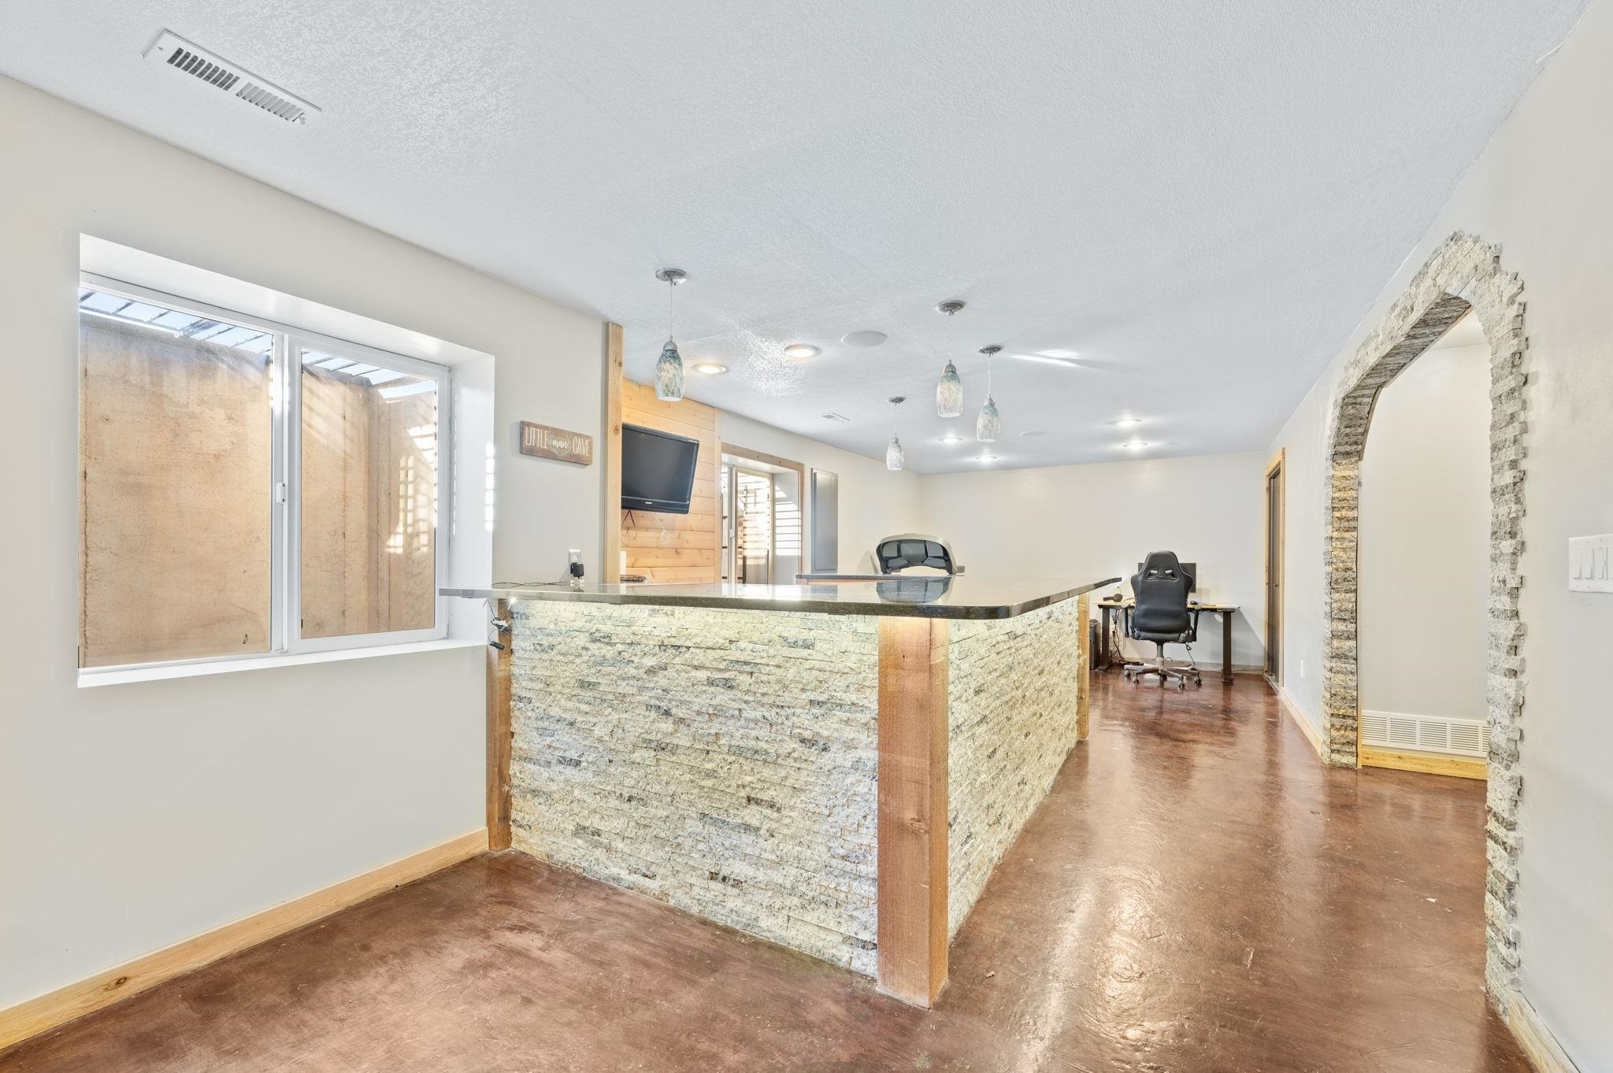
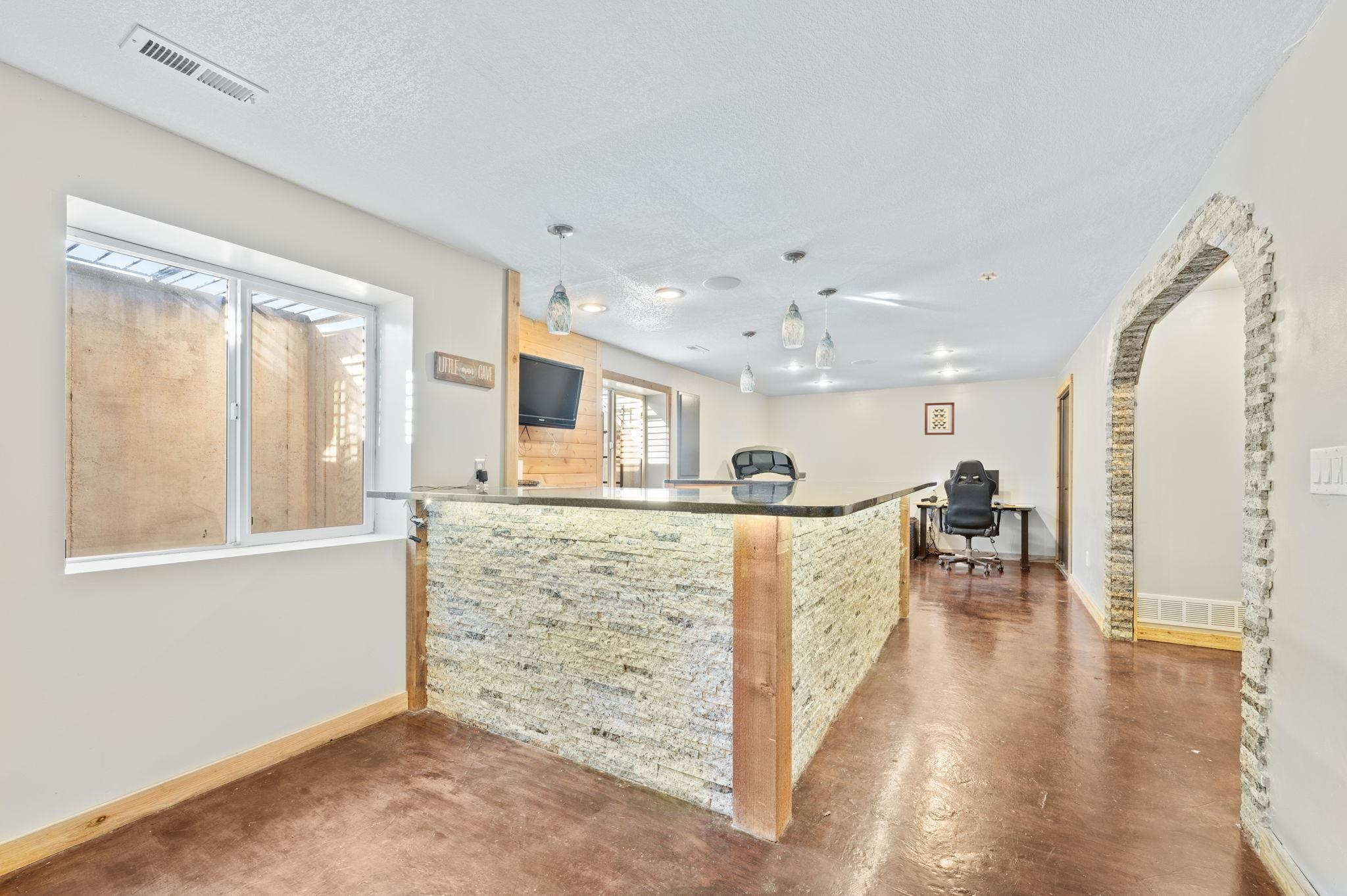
+ wall art [924,402,955,436]
+ smoke detector [977,271,999,283]
